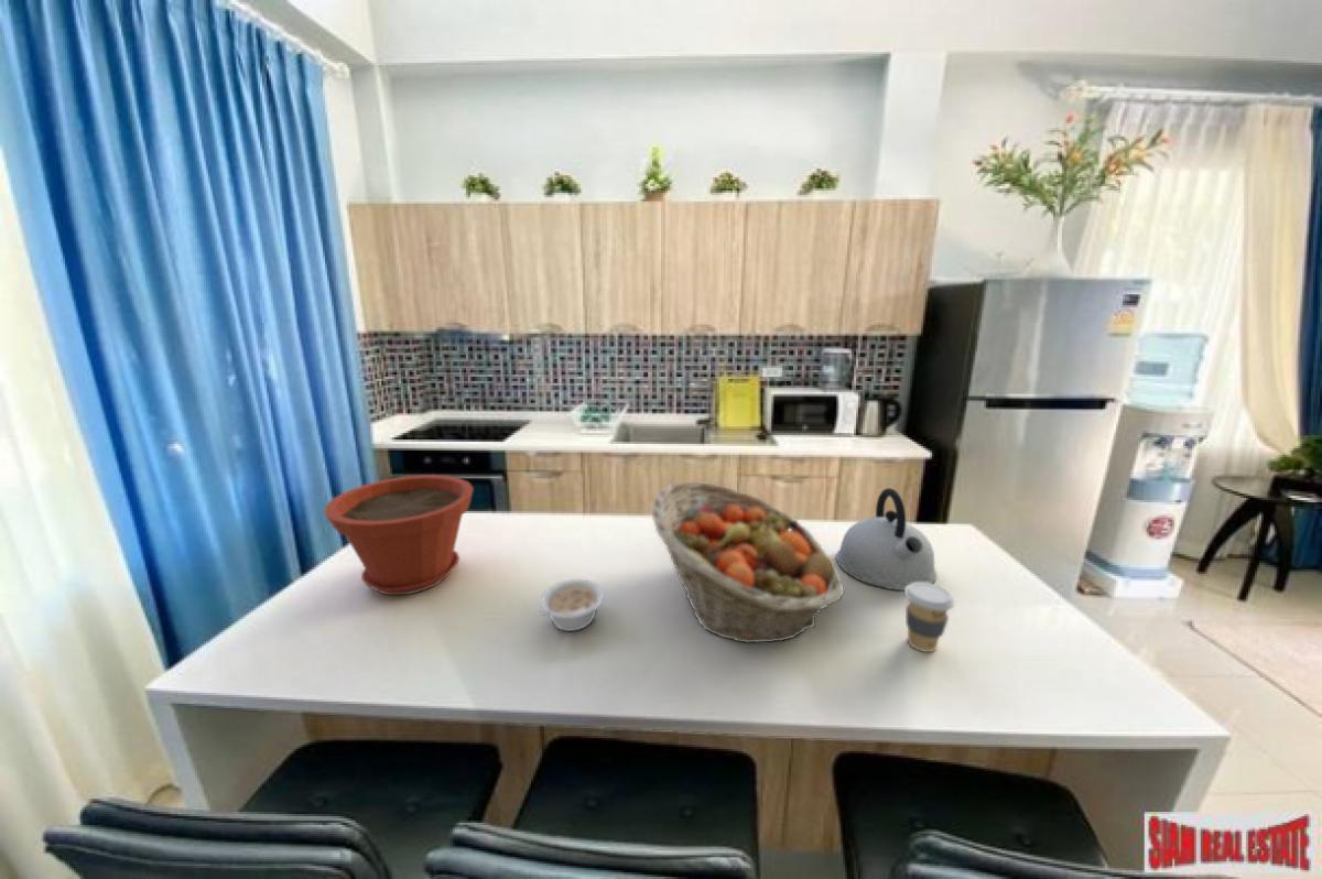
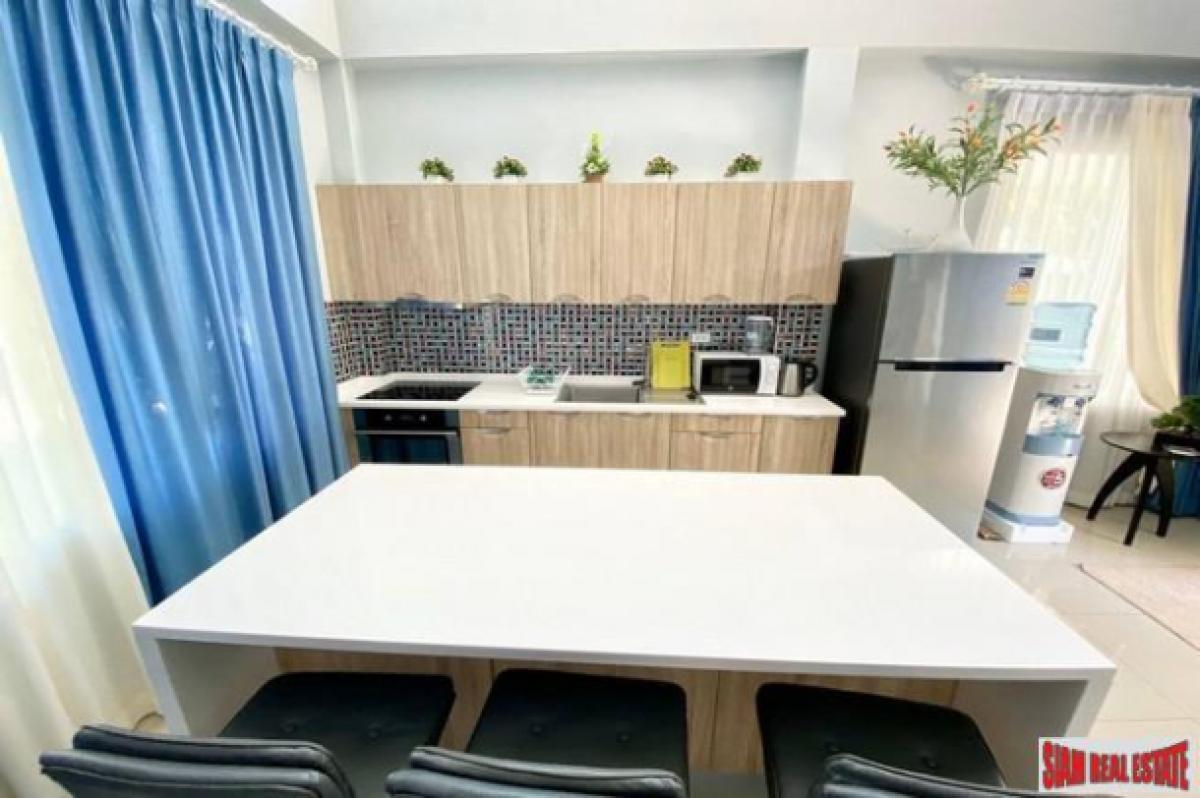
- coffee cup [903,583,955,653]
- legume [534,578,605,632]
- fruit basket [651,480,845,644]
- kettle [835,487,938,592]
- plant pot [324,474,475,596]
